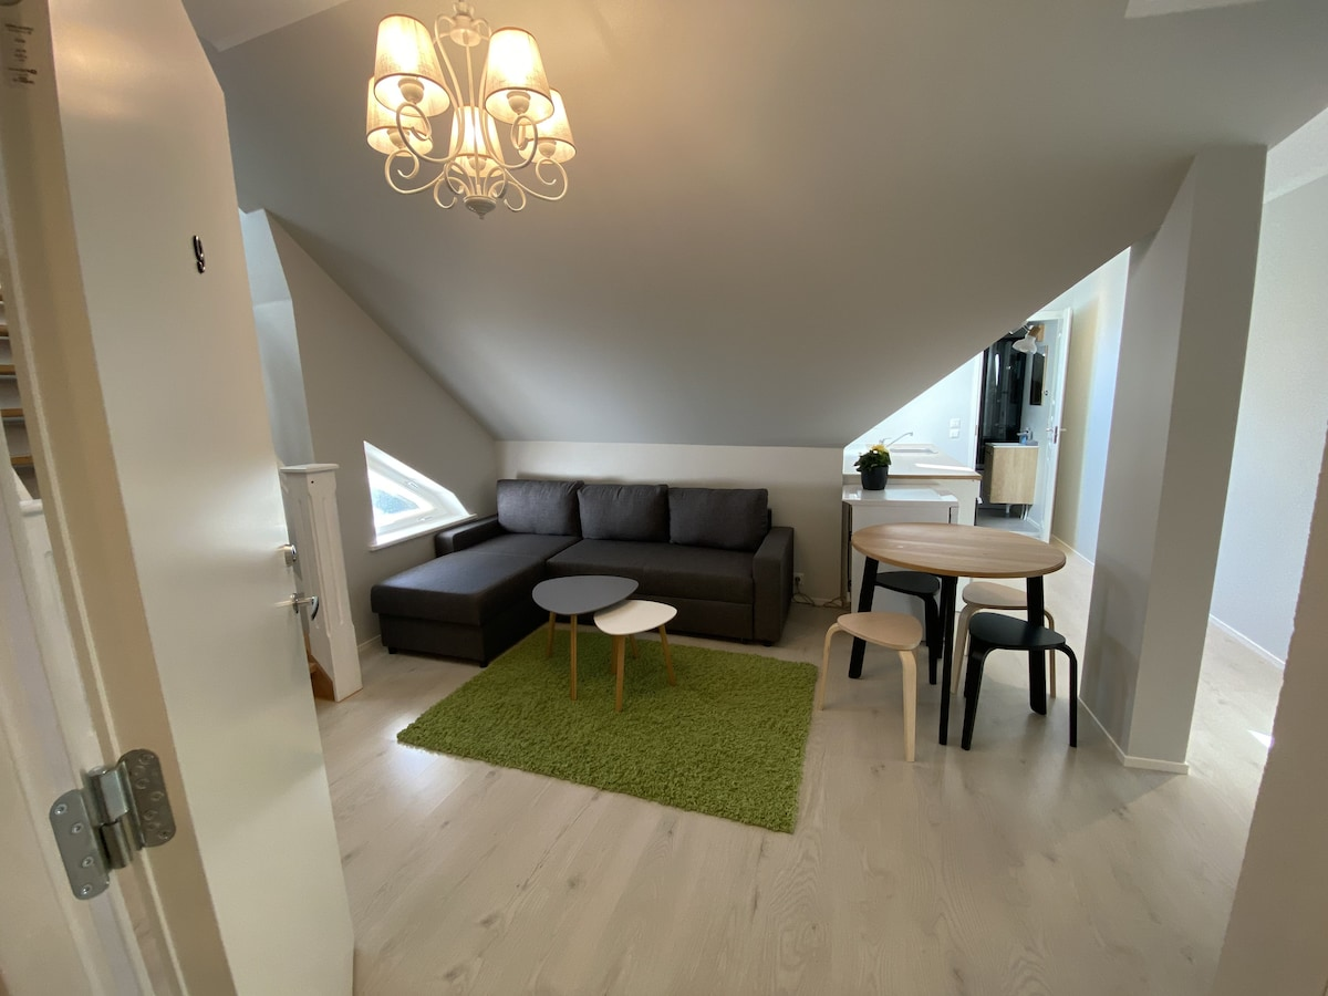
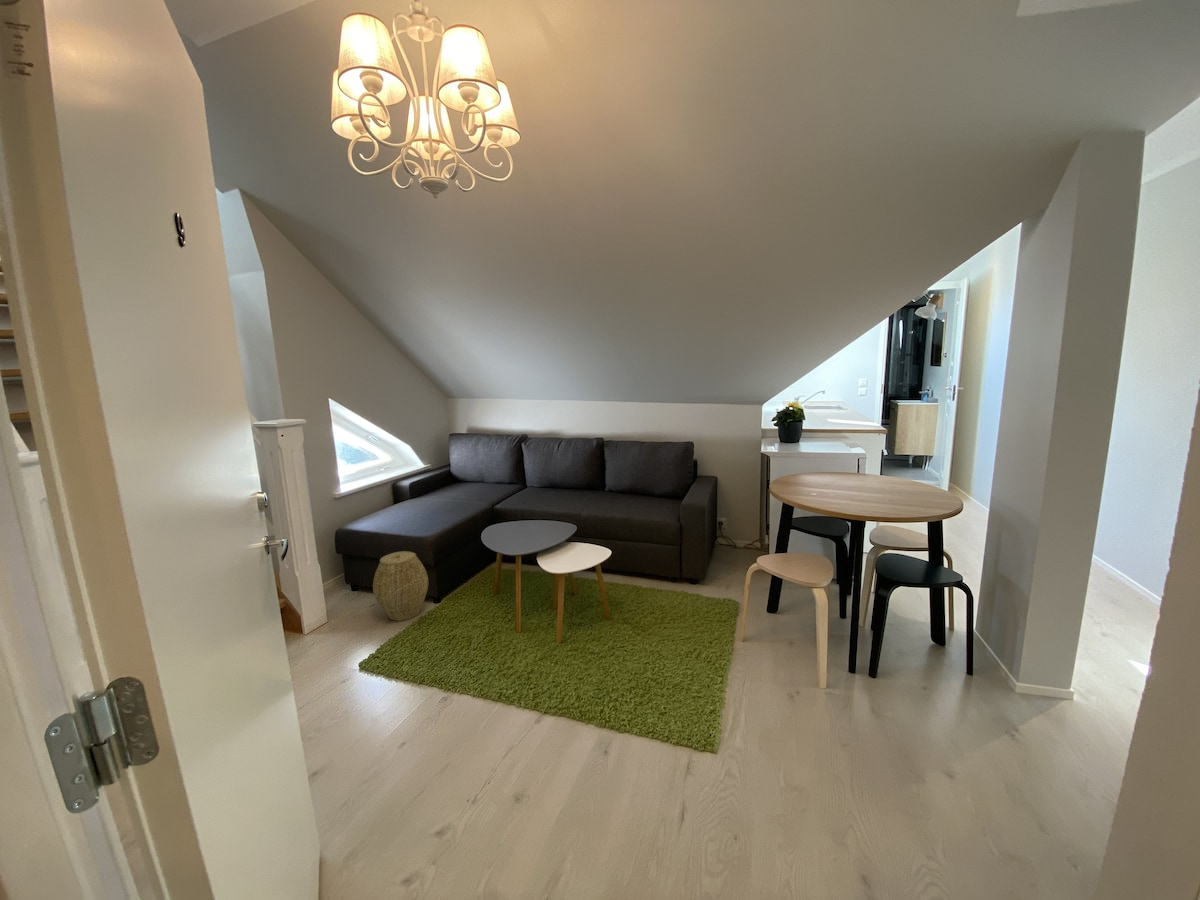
+ woven basket [372,550,429,622]
